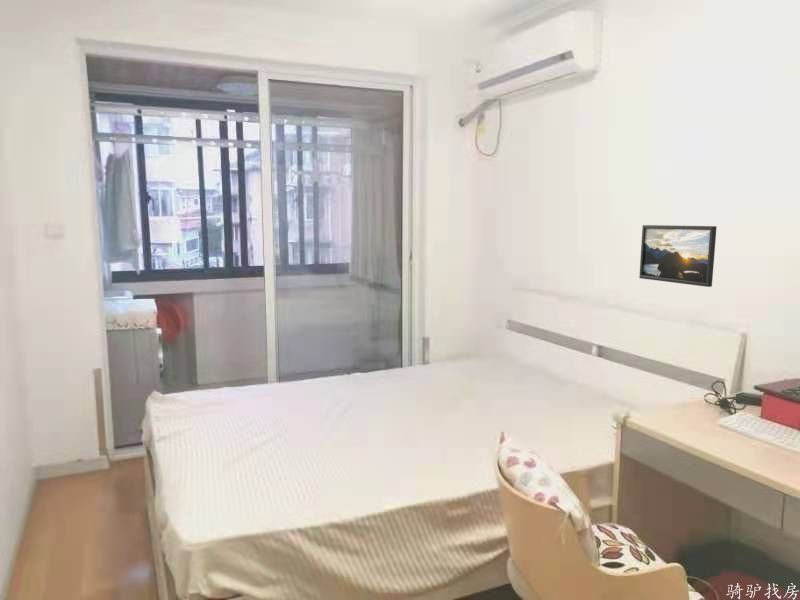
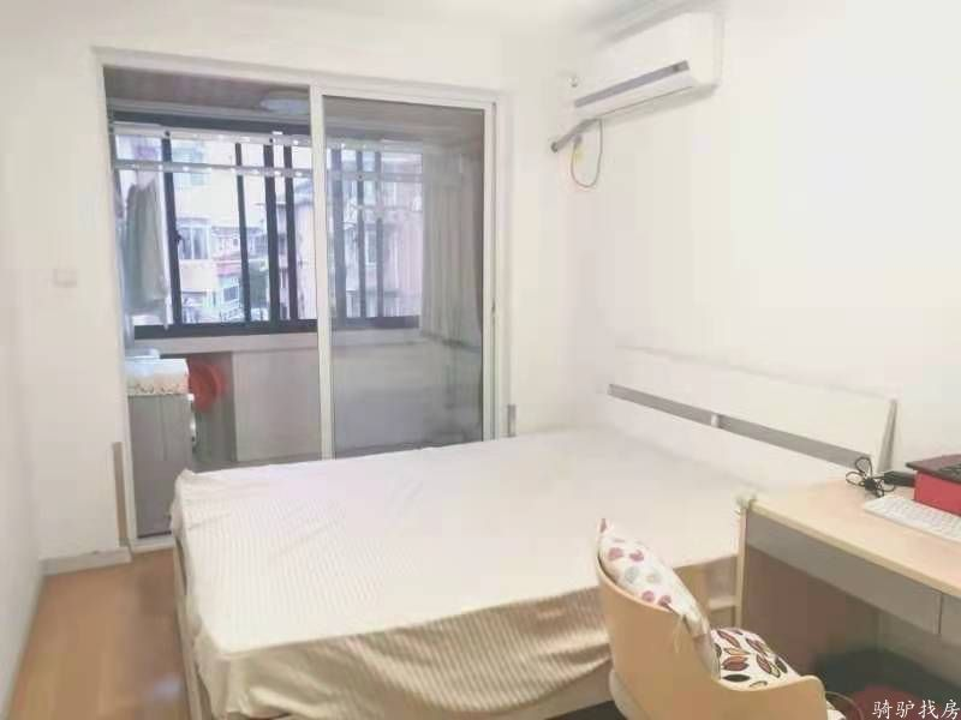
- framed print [638,224,718,288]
